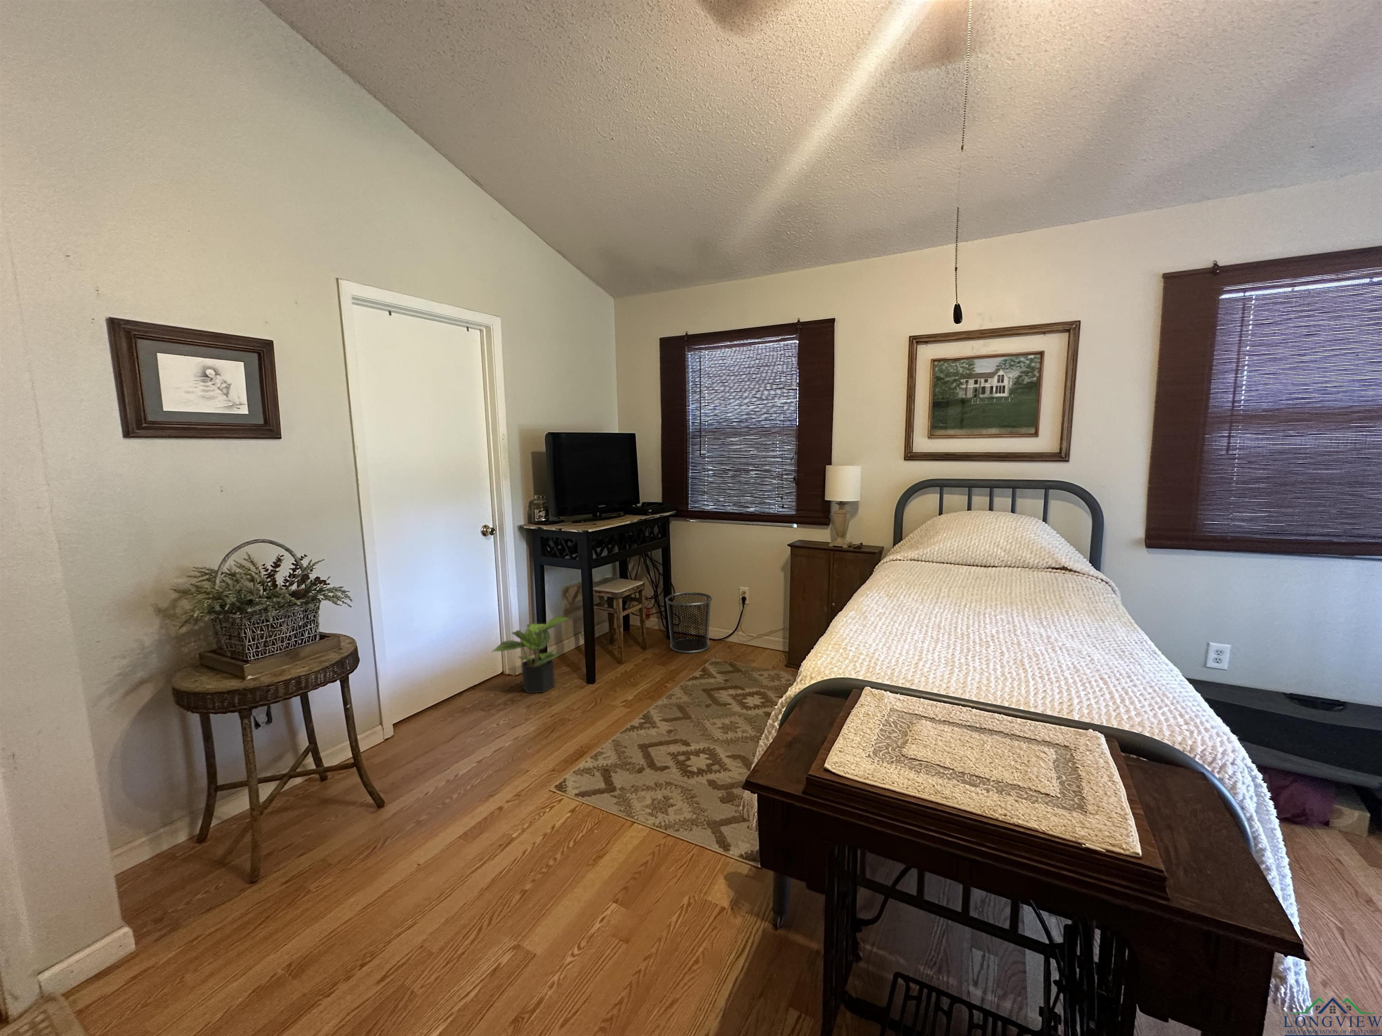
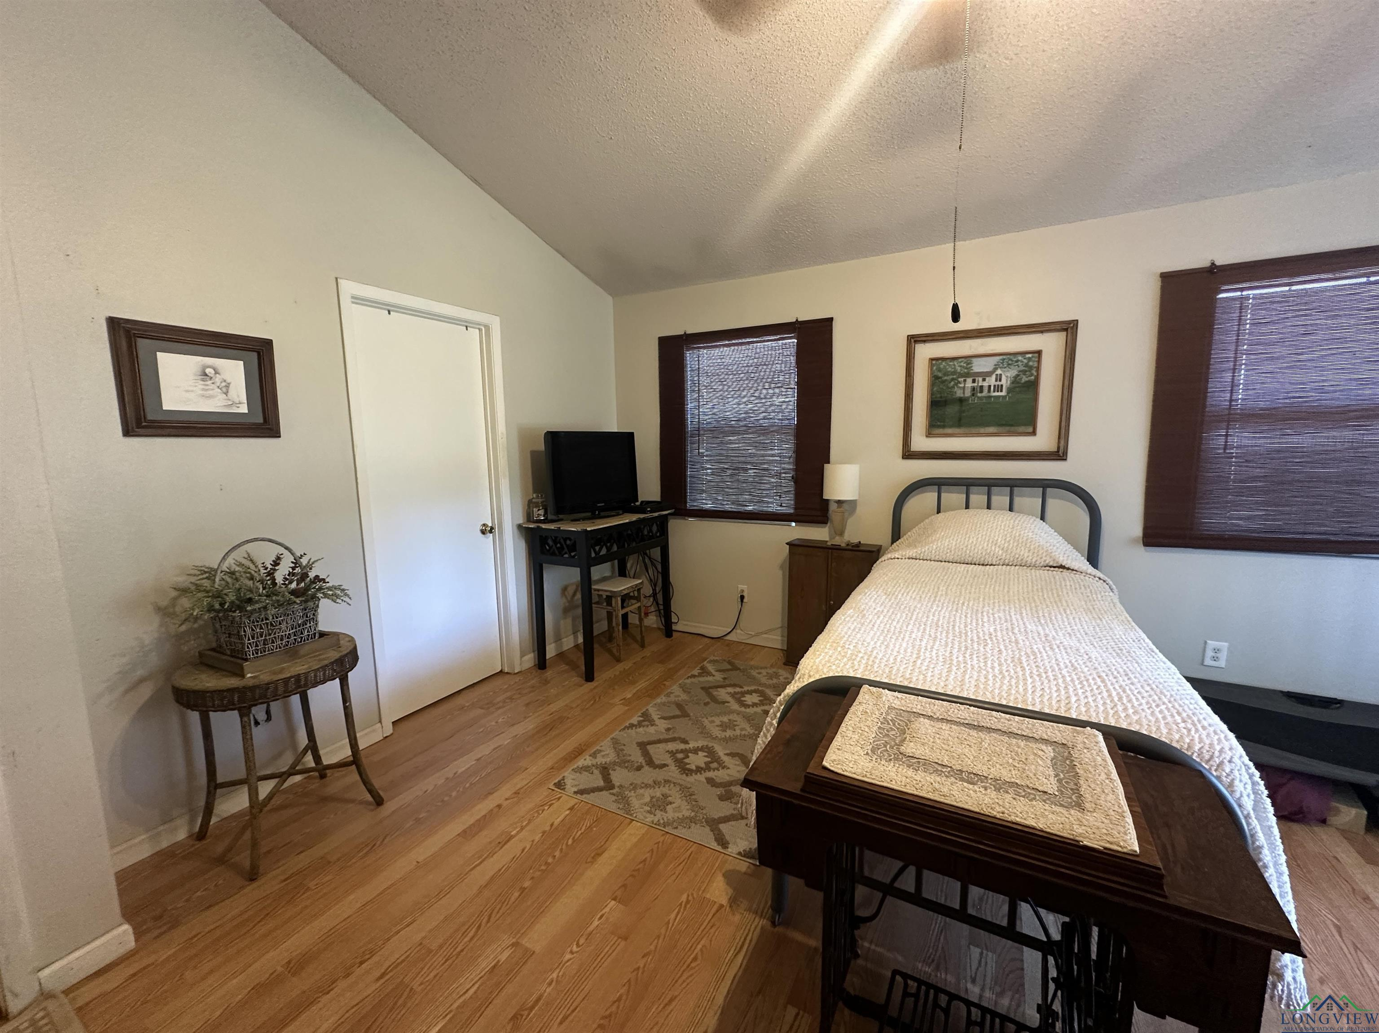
- potted plant [491,616,571,693]
- waste bin [665,592,713,653]
